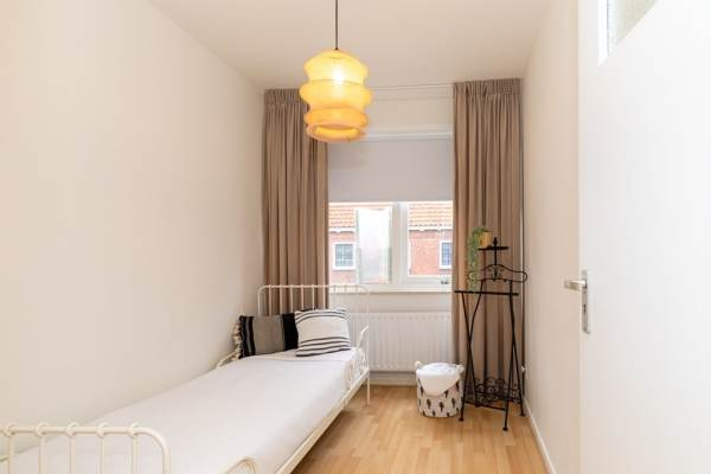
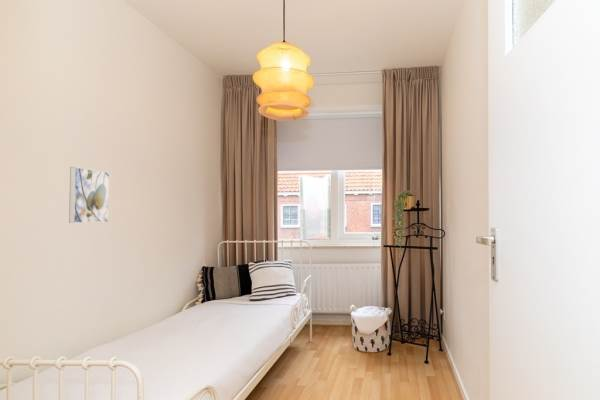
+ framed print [68,166,110,224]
